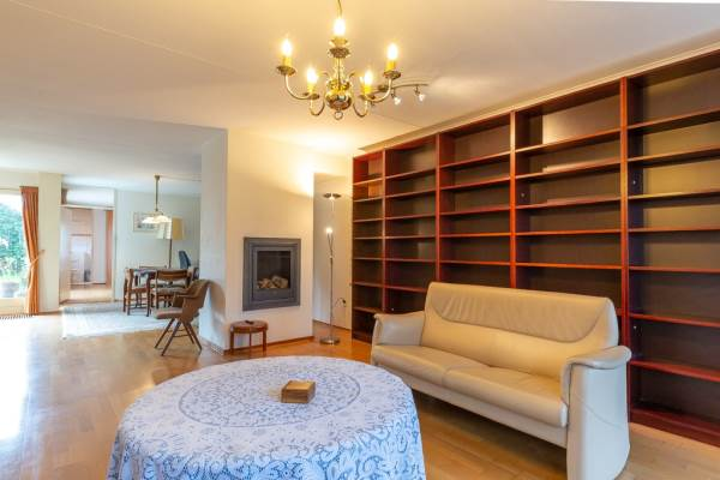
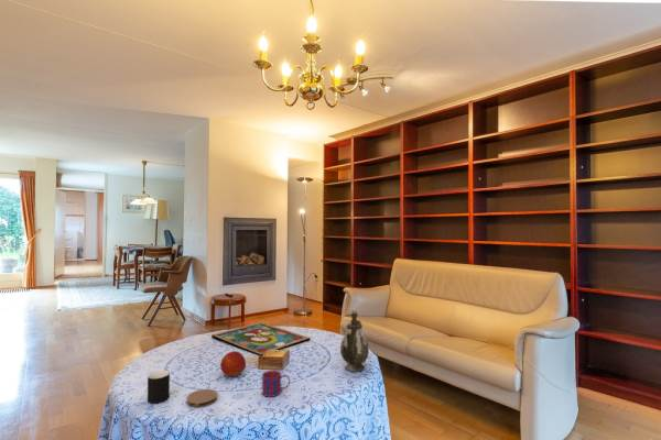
+ cup [147,370,171,405]
+ teapot [339,309,370,373]
+ framed painting [210,321,311,358]
+ mug [261,370,291,398]
+ coaster [185,388,218,408]
+ fruit [219,350,247,378]
